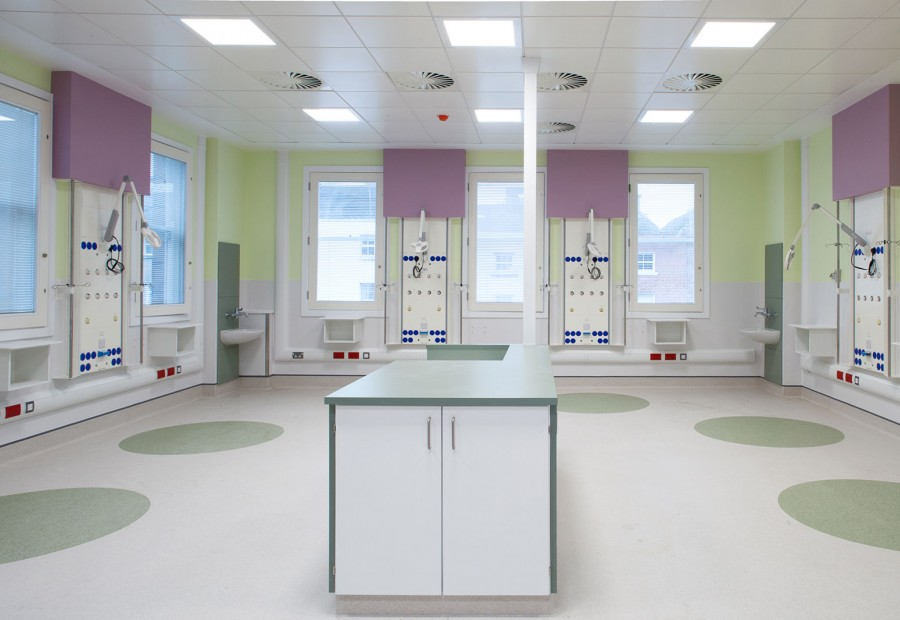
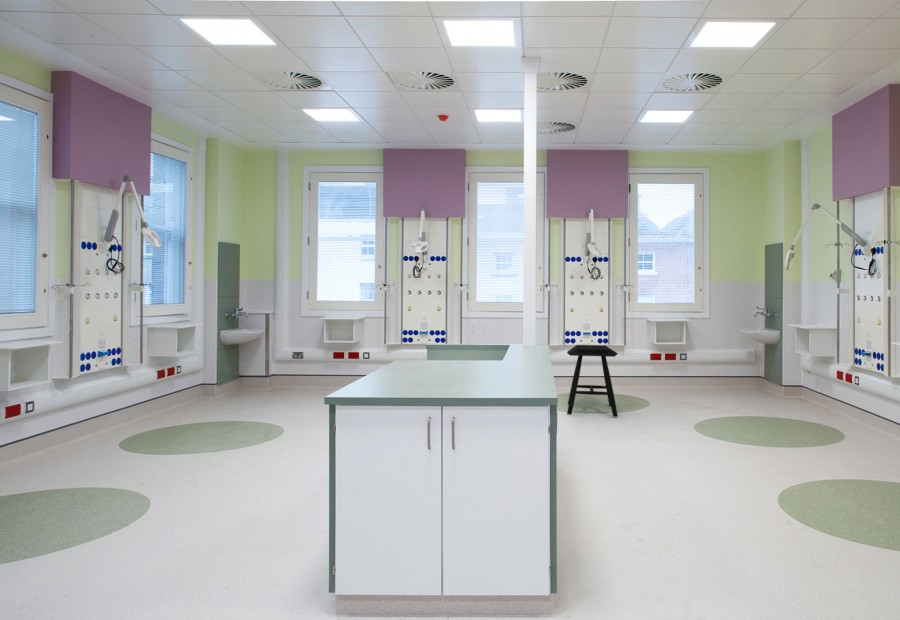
+ stool [566,344,619,417]
